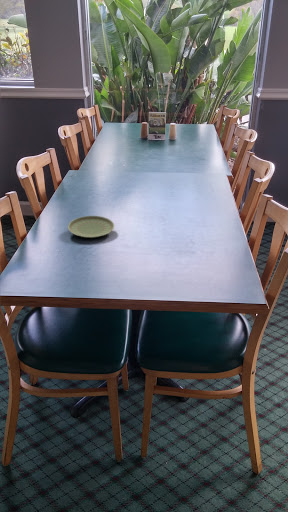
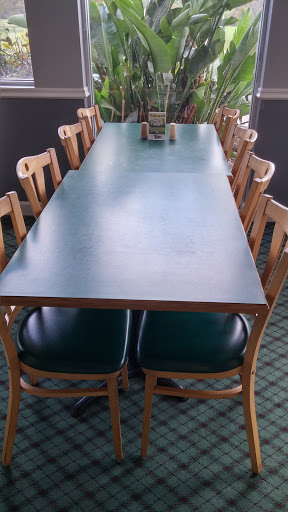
- plate [67,215,115,239]
